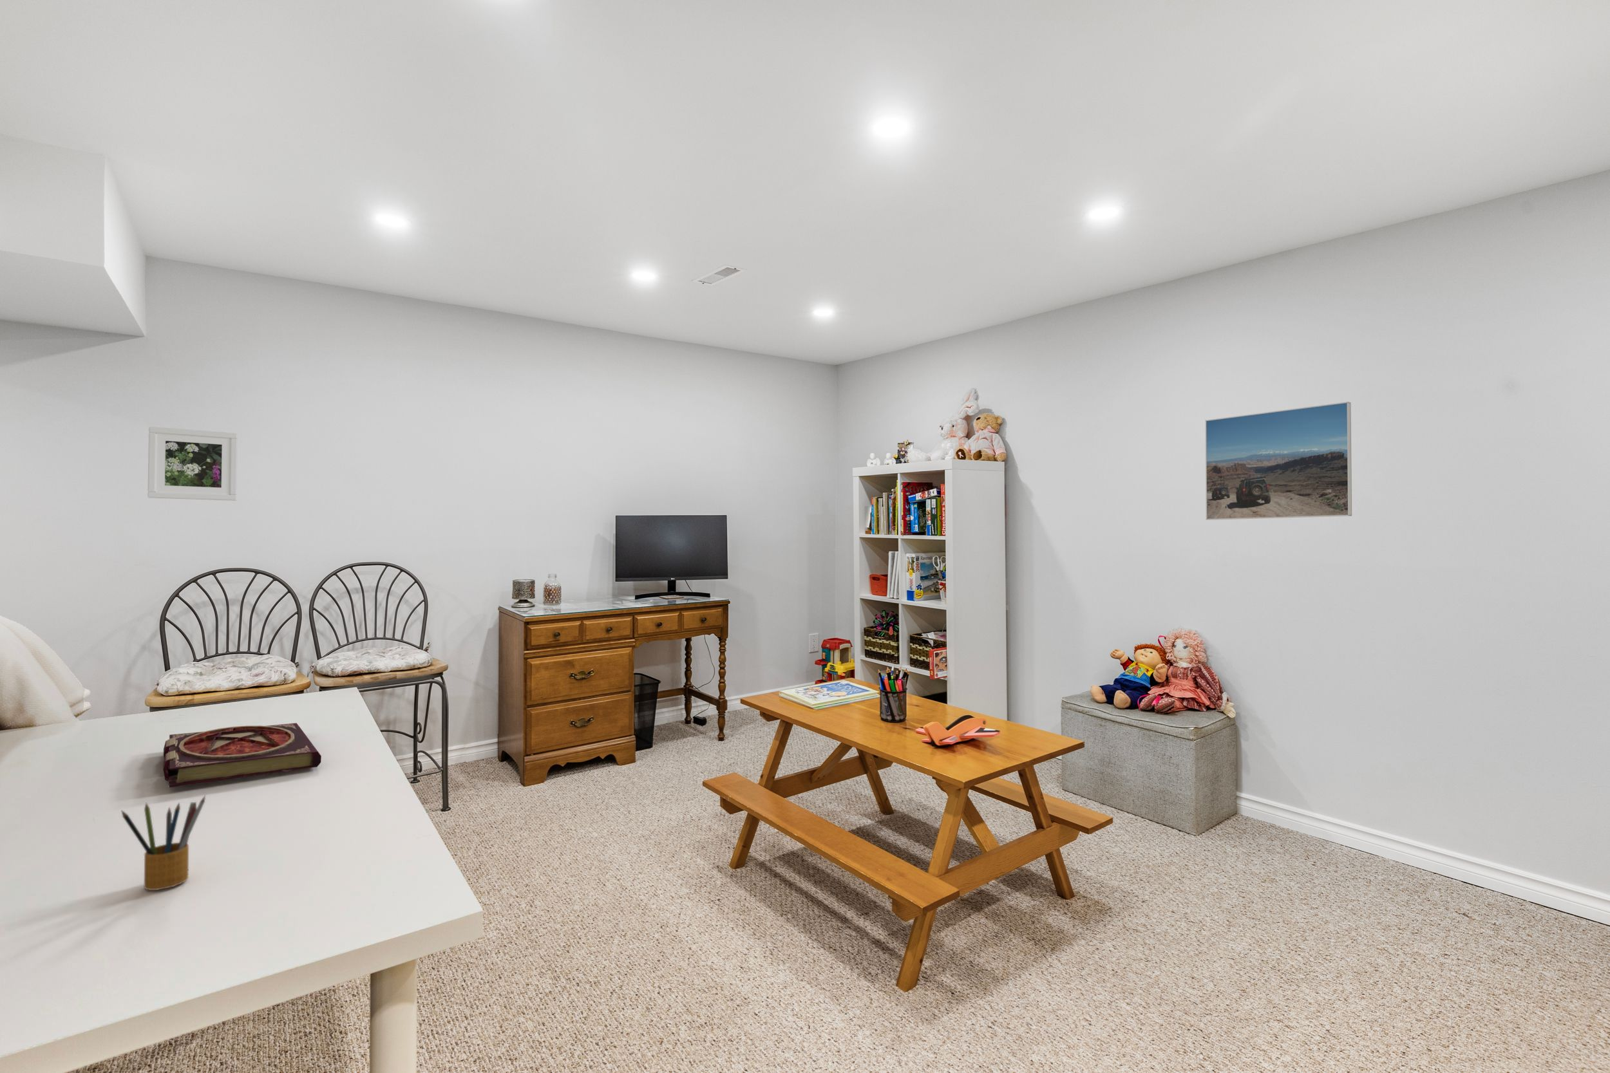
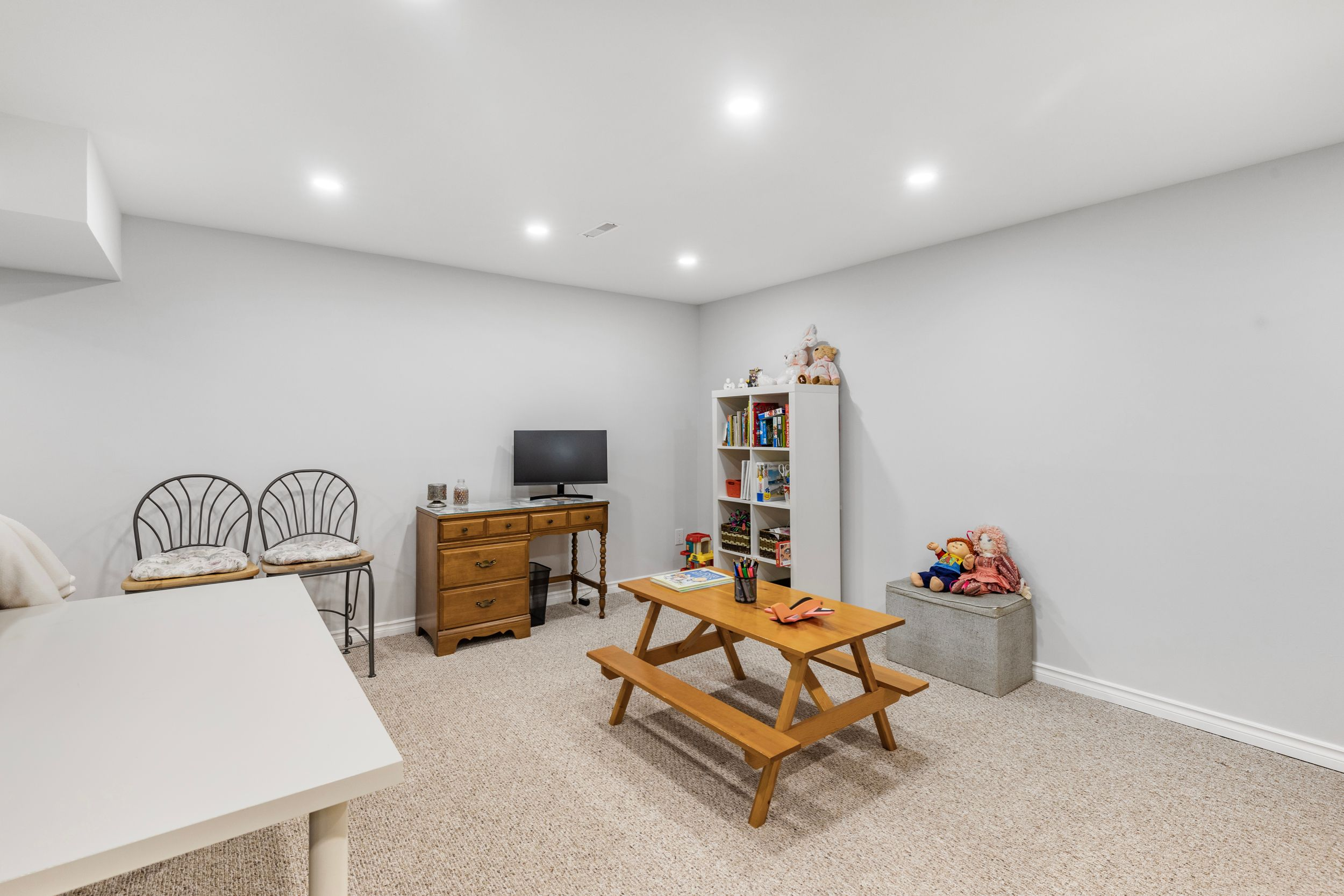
- pencil box [121,795,206,891]
- book [163,722,322,788]
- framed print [147,426,238,502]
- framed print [1205,401,1352,521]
